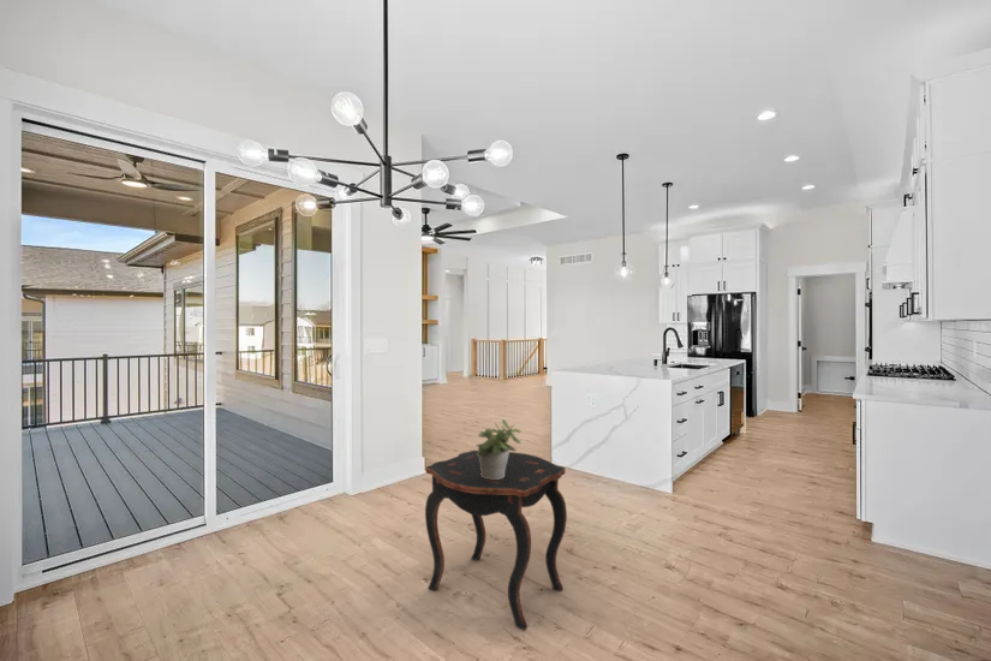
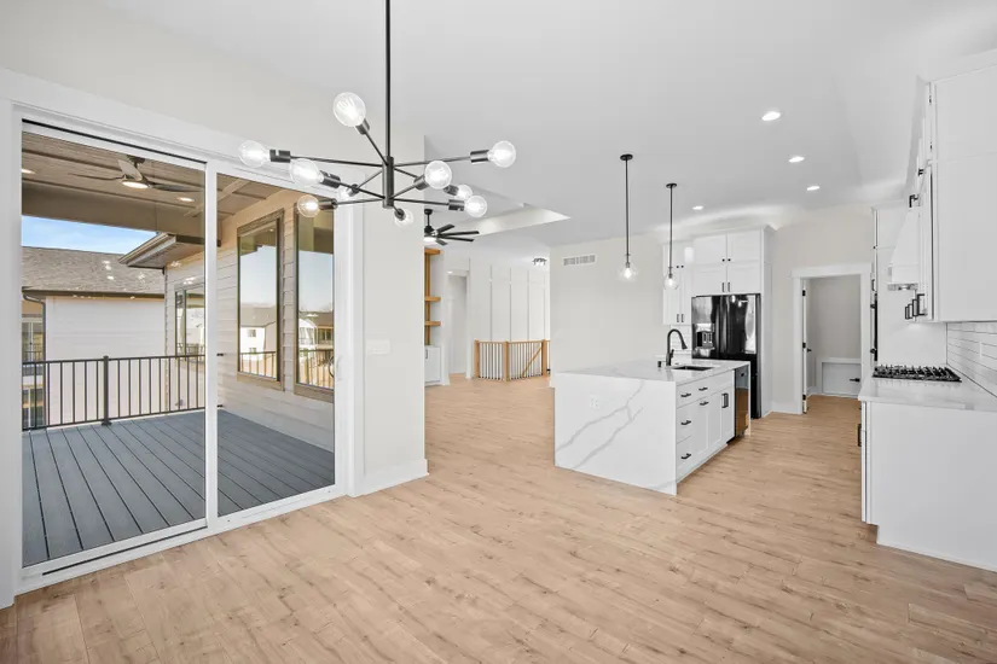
- potted plant [474,418,523,480]
- side table [424,449,568,631]
